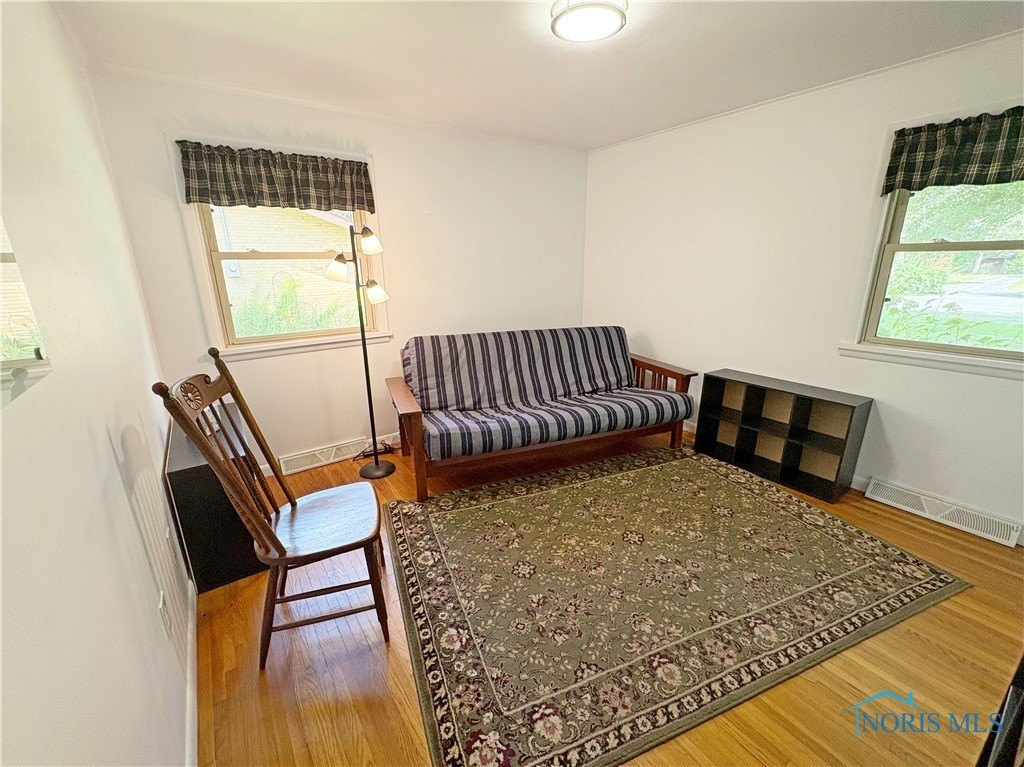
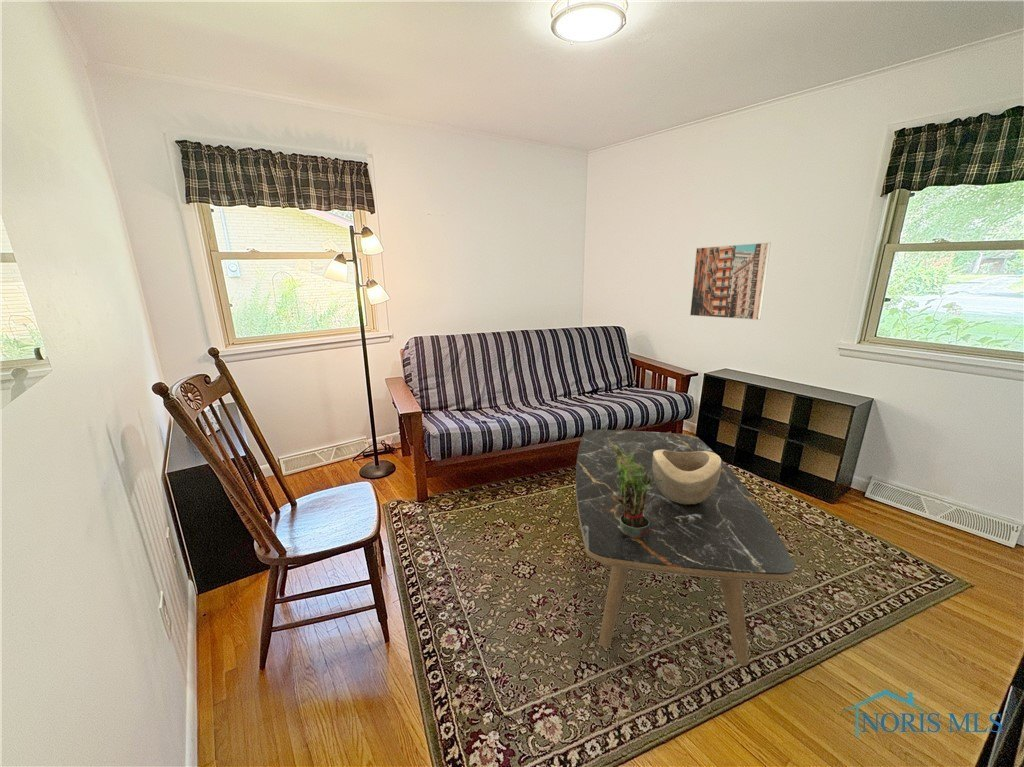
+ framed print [689,242,772,321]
+ coffee table [575,429,796,667]
+ decorative bowl [652,450,722,504]
+ potted plant [609,441,662,538]
